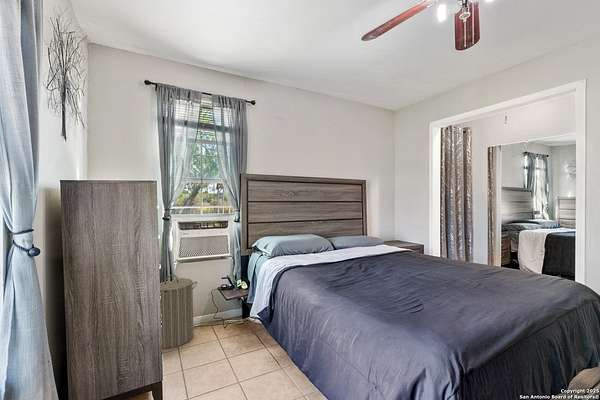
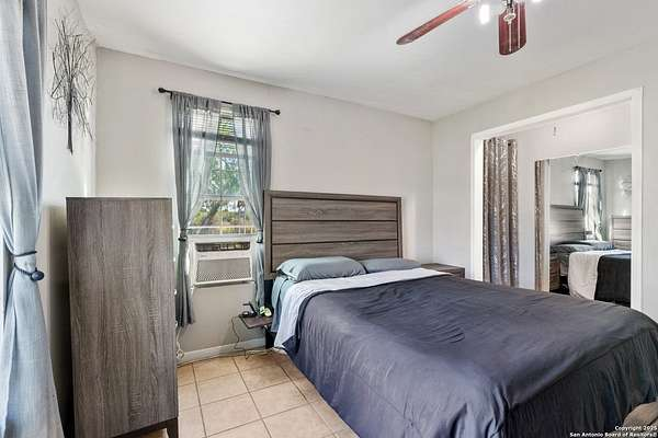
- laundry hamper [160,274,198,350]
